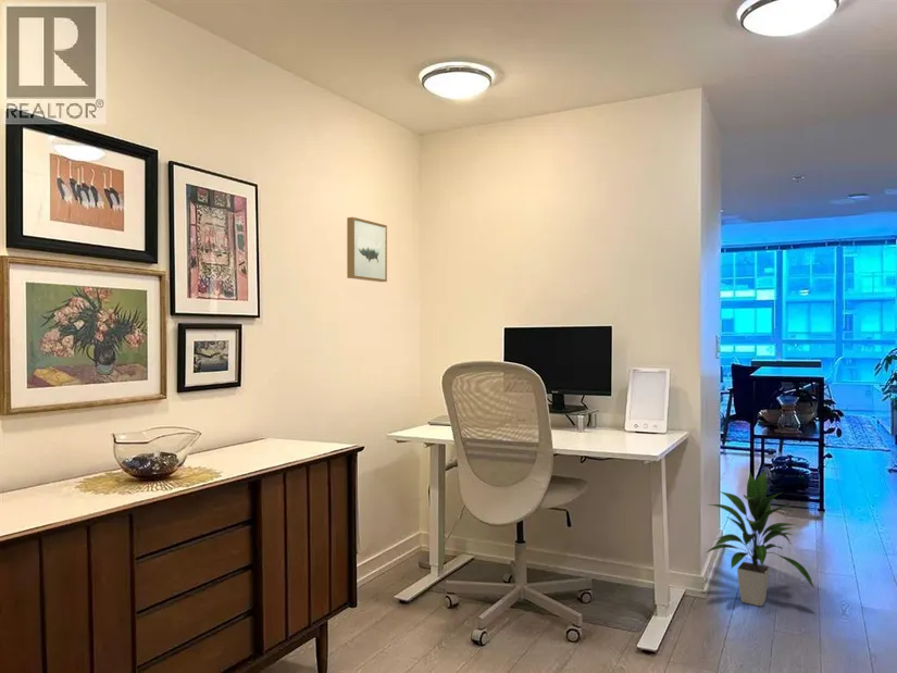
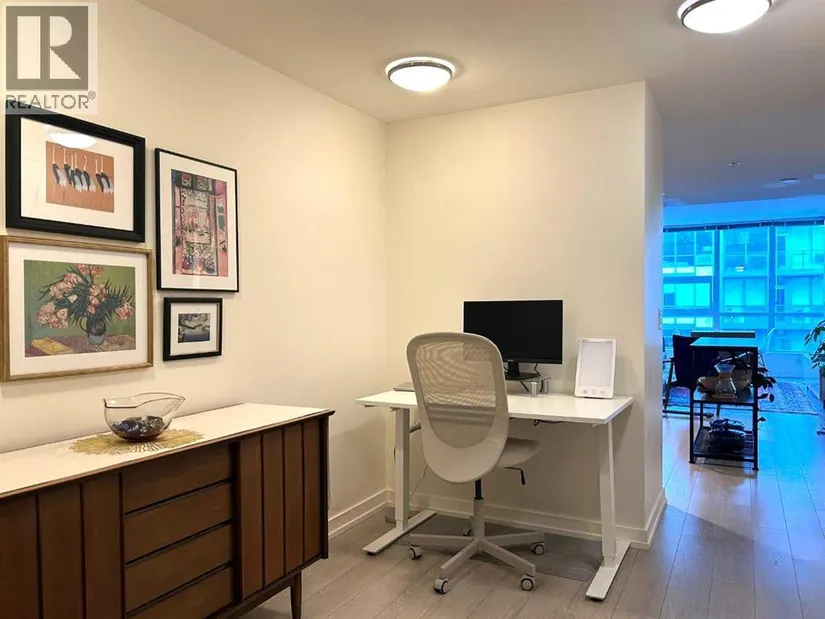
- wall art [346,216,388,283]
- indoor plant [706,471,815,607]
